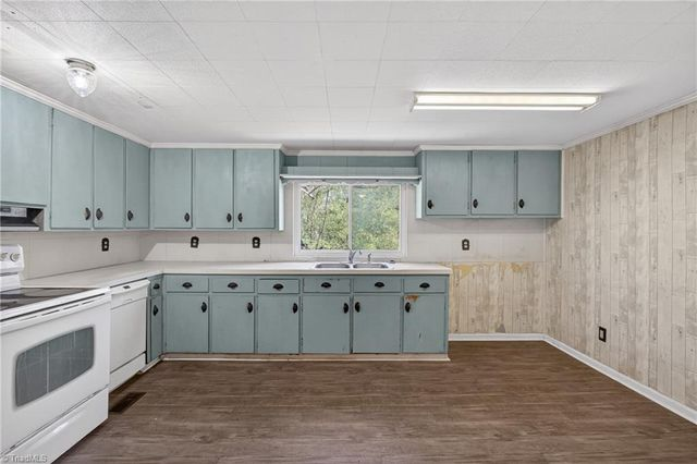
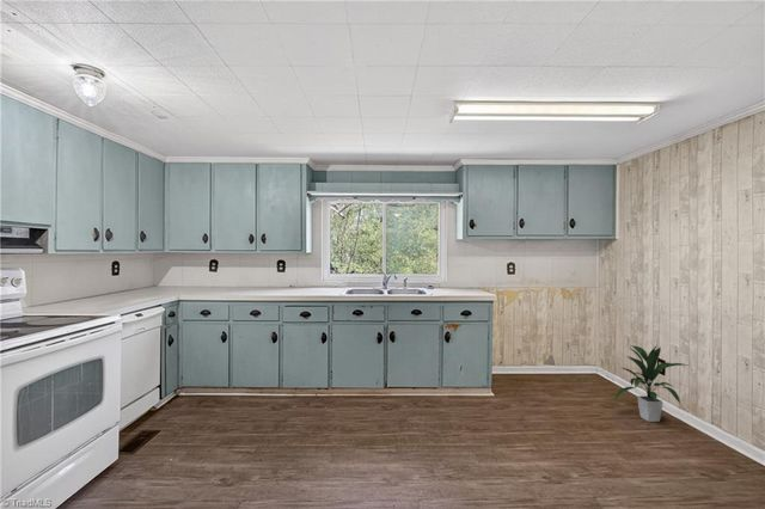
+ indoor plant [613,344,690,423]
